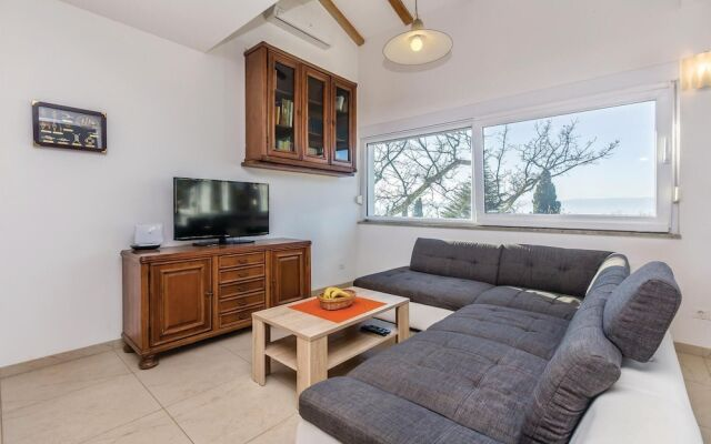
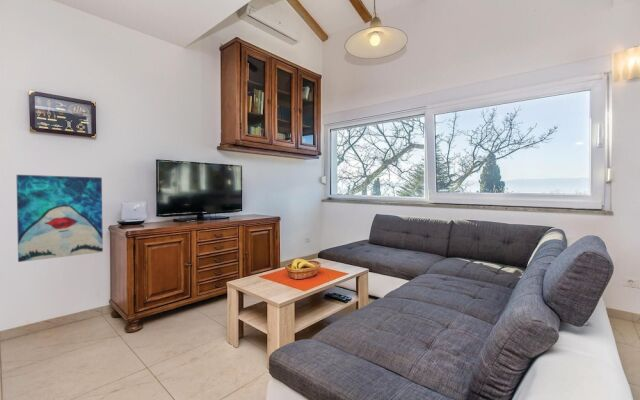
+ wall art [15,174,104,263]
